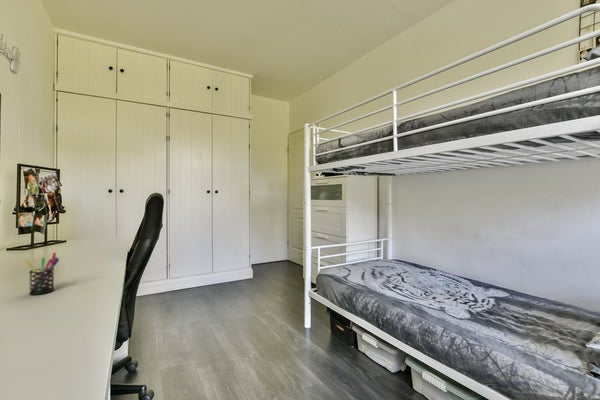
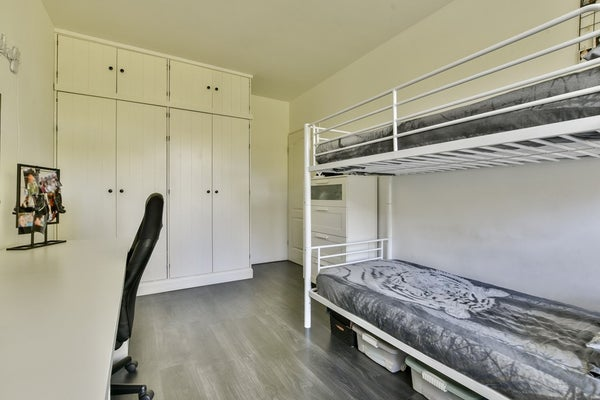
- pen holder [23,252,60,296]
